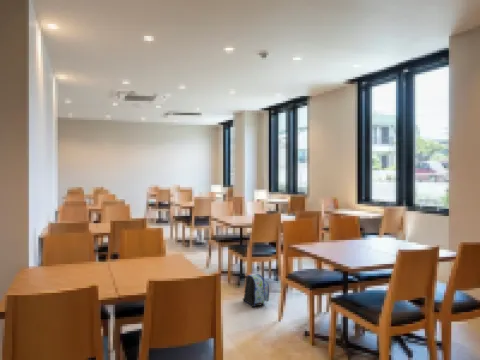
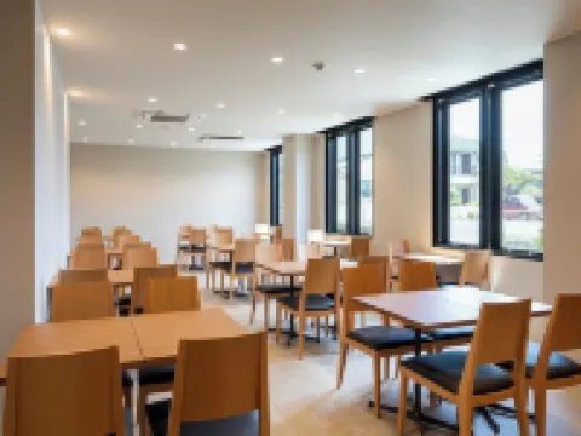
- backpack [242,273,270,308]
